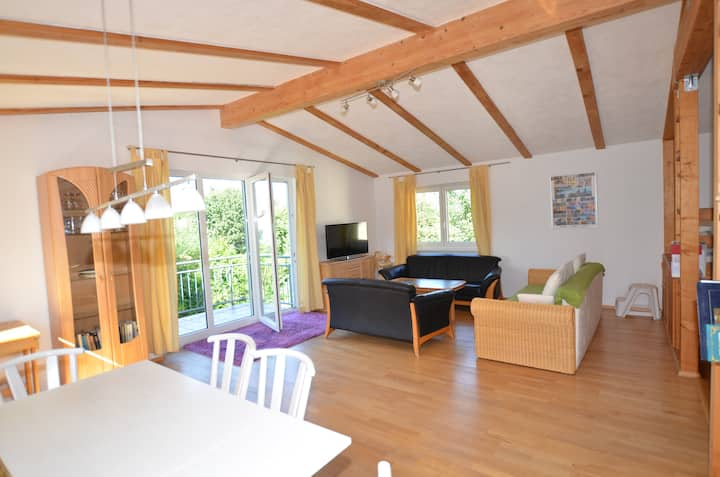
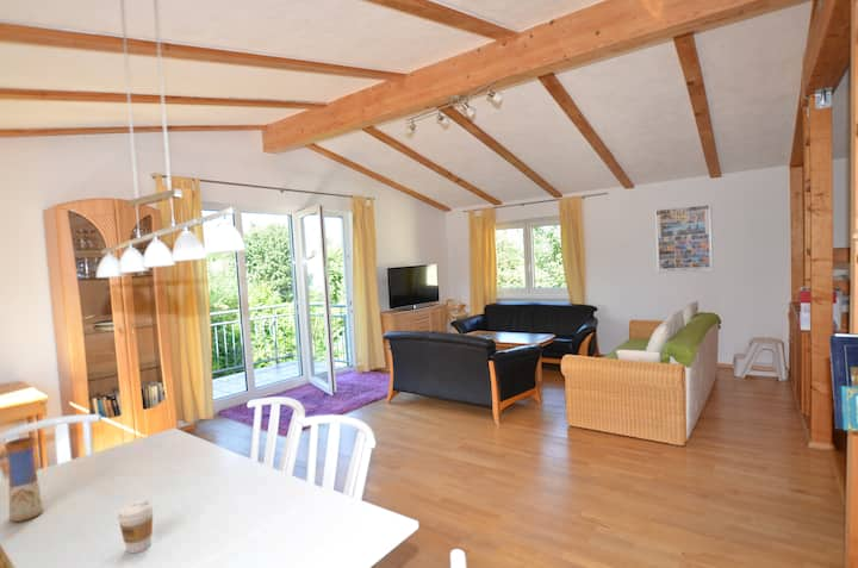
+ vase [4,436,44,523]
+ coffee cup [117,500,155,554]
